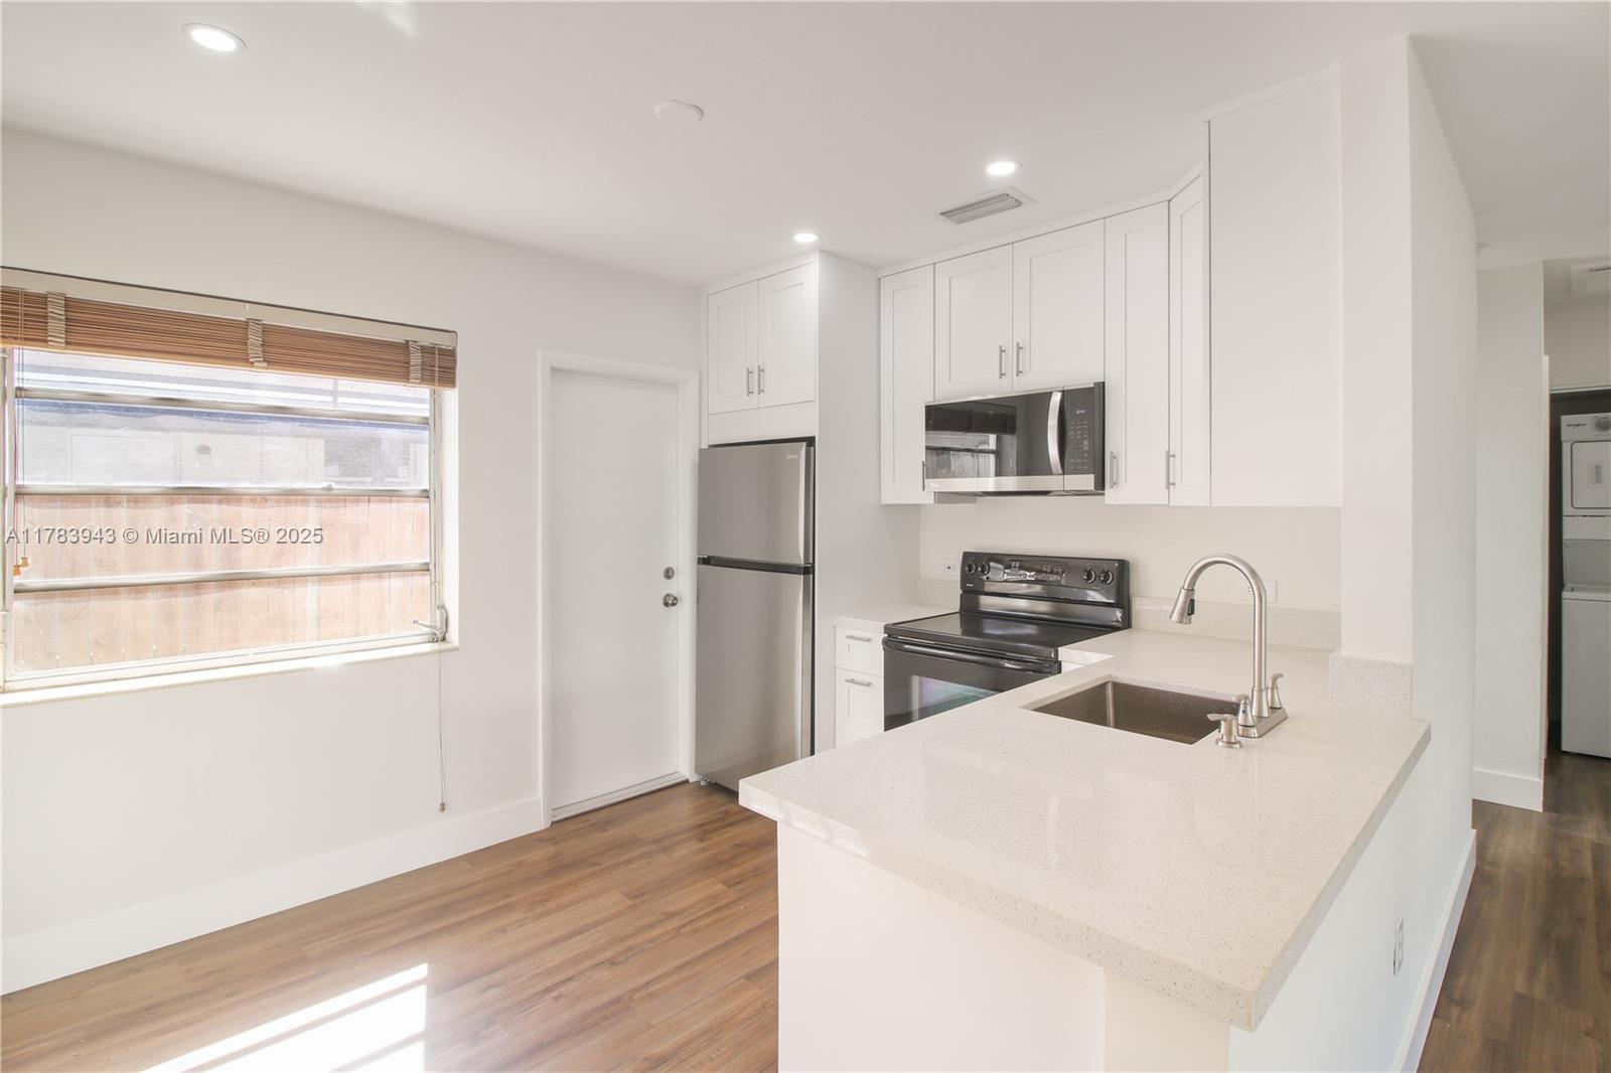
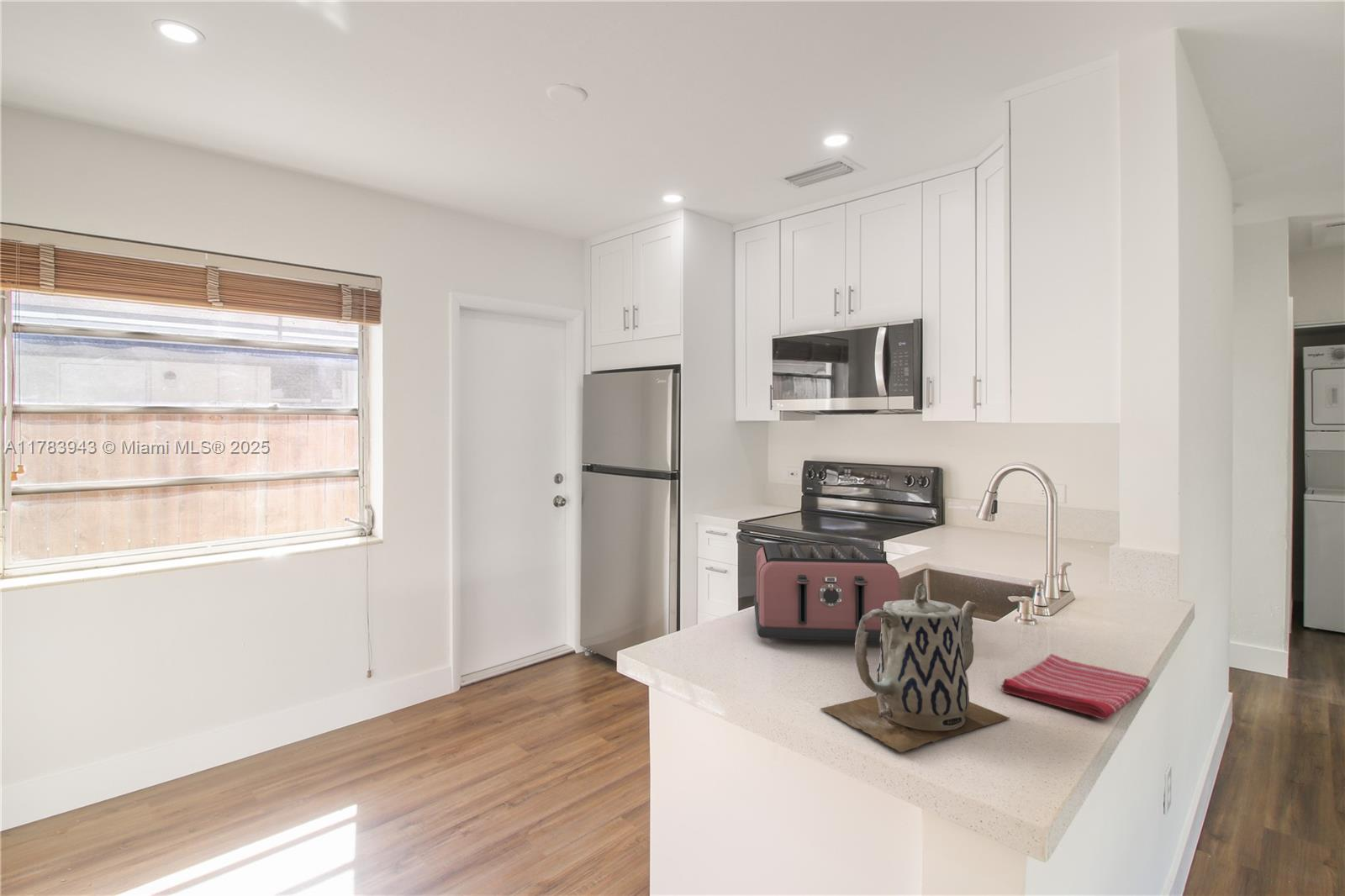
+ dish towel [1000,653,1151,720]
+ teapot [820,582,1010,753]
+ toaster [753,541,901,644]
